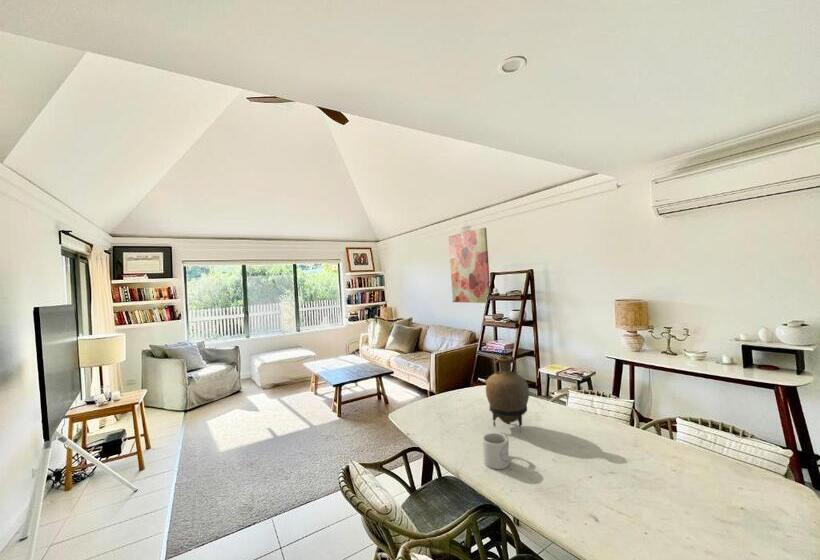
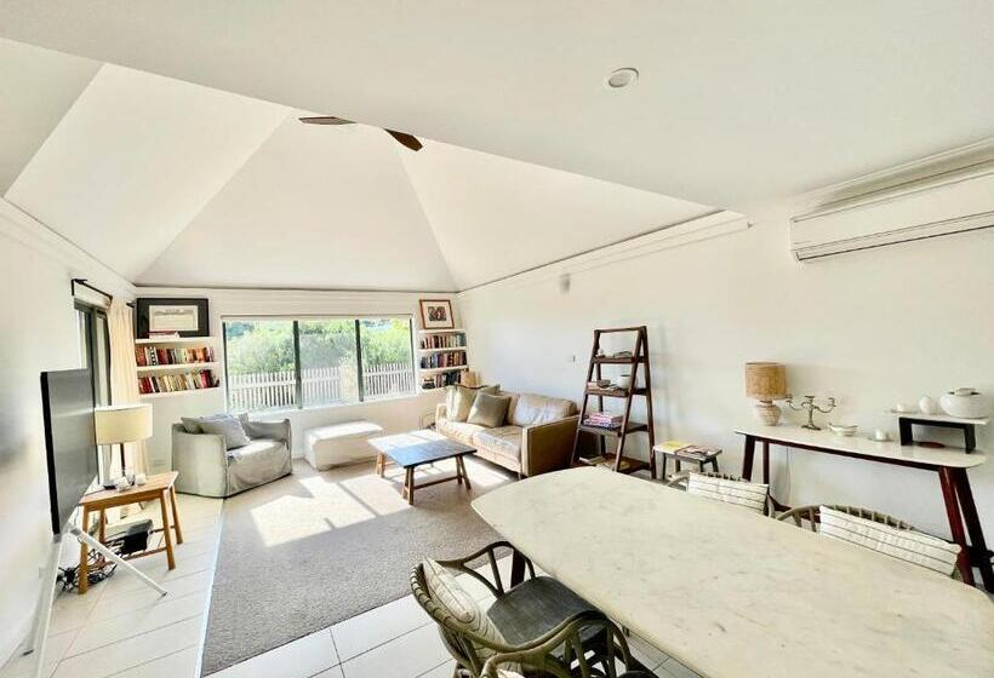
- vase [485,355,530,433]
- mug [482,432,510,470]
- wall art [448,227,492,304]
